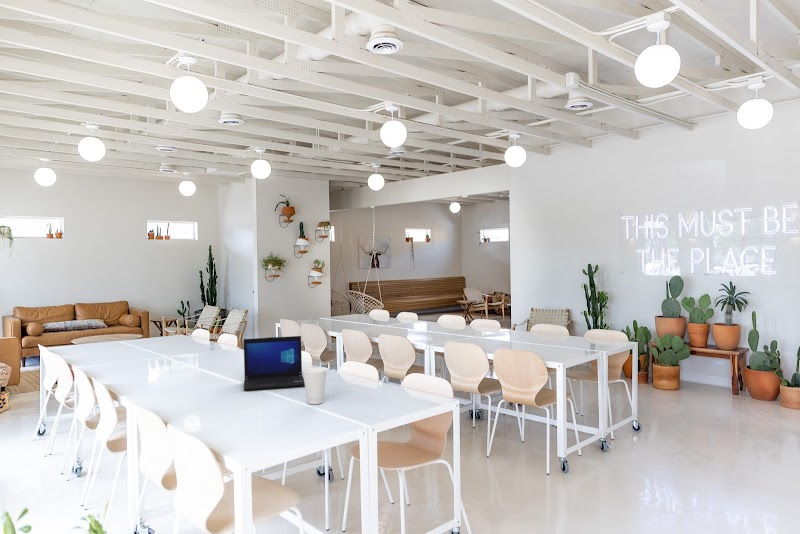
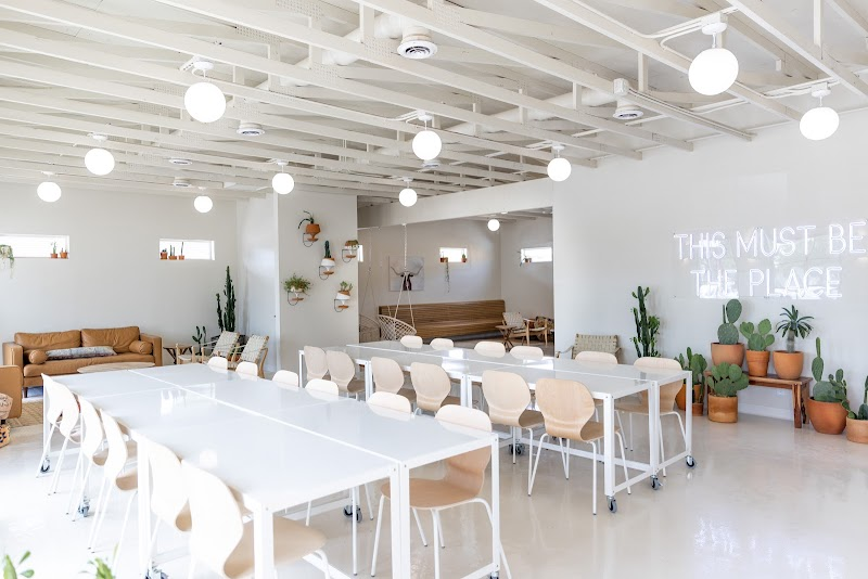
- cup [302,367,328,405]
- laptop [243,335,305,391]
